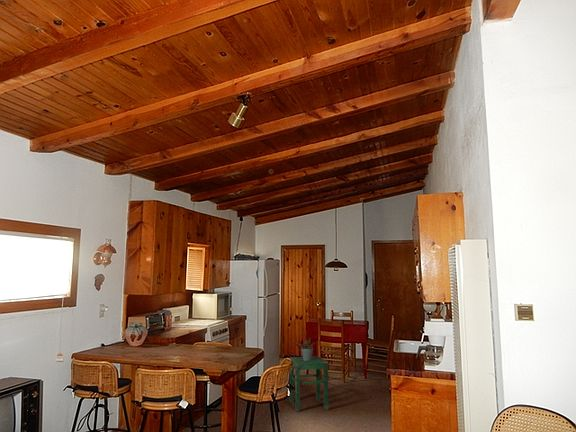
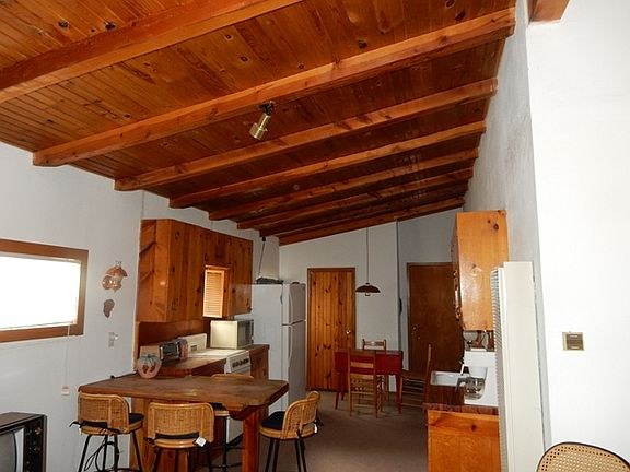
- stool [289,356,329,412]
- potted plant [298,337,316,361]
